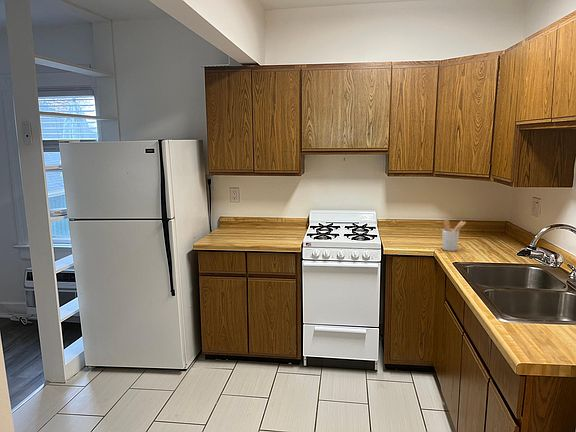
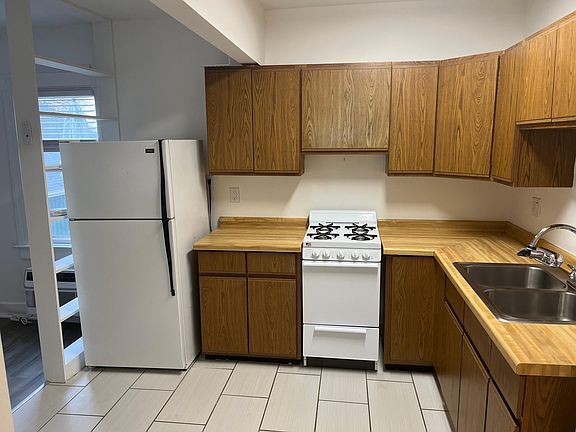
- utensil holder [441,218,467,252]
